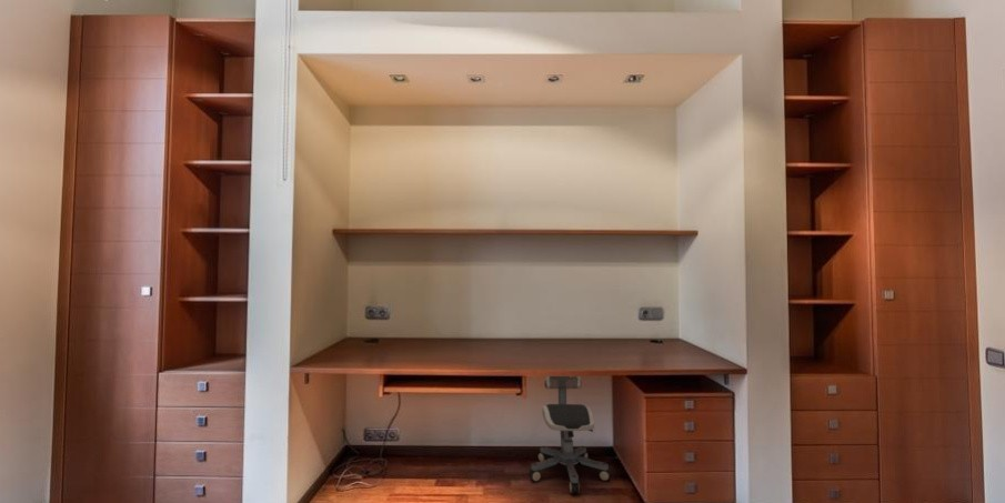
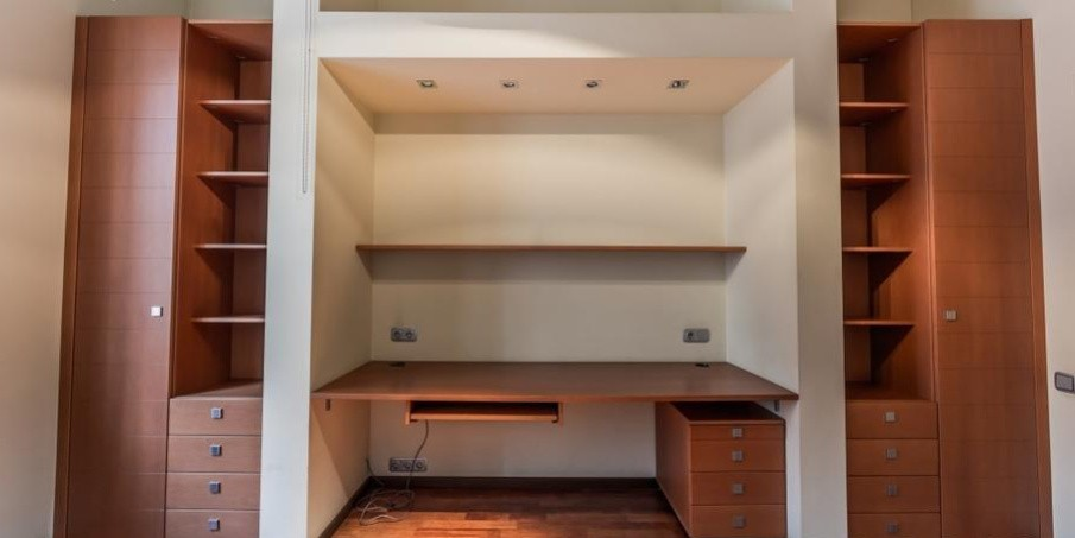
- office chair [527,375,611,495]
